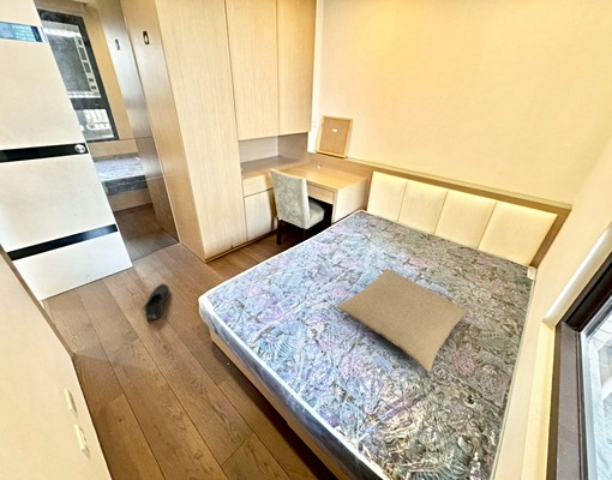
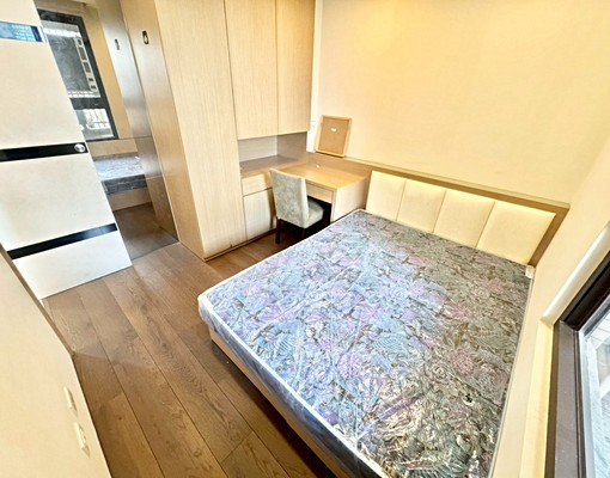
- shoe [143,282,172,322]
- pillow [336,268,469,374]
